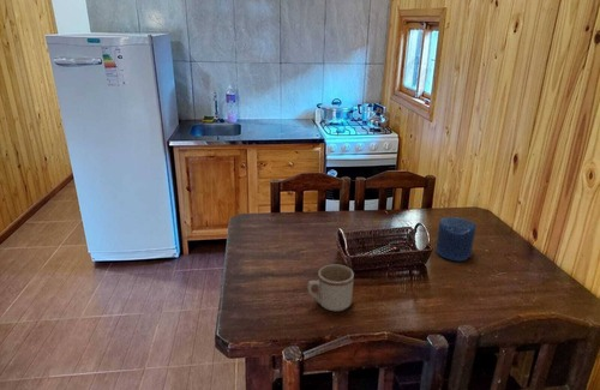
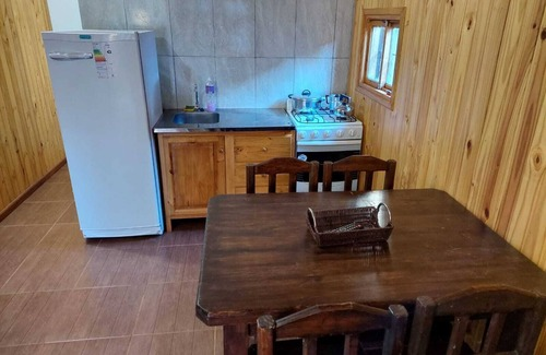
- mug [307,263,355,312]
- candle [434,216,476,262]
